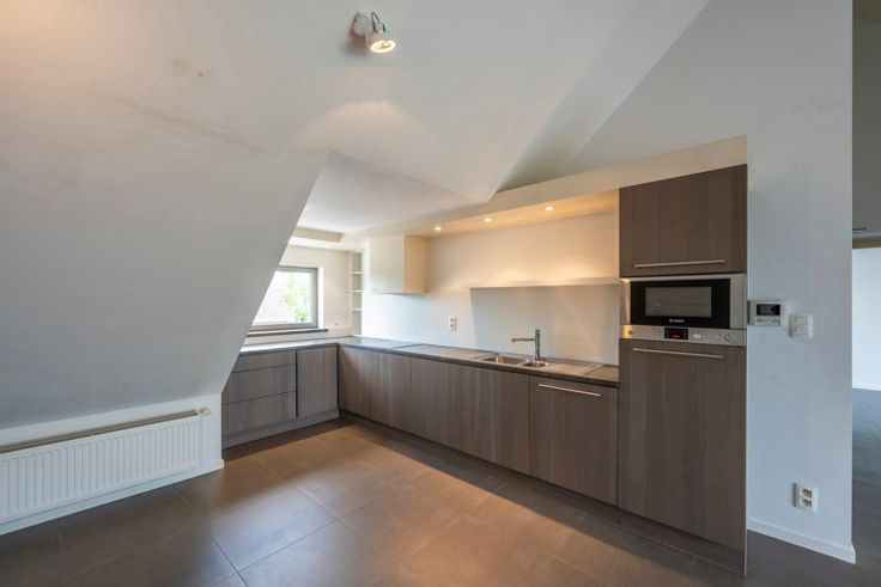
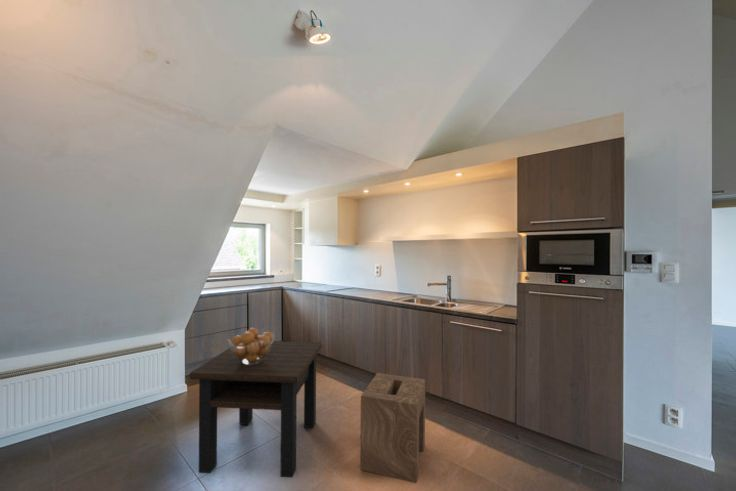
+ stool [359,372,426,484]
+ fruit basket [227,327,275,365]
+ side table [189,340,323,479]
